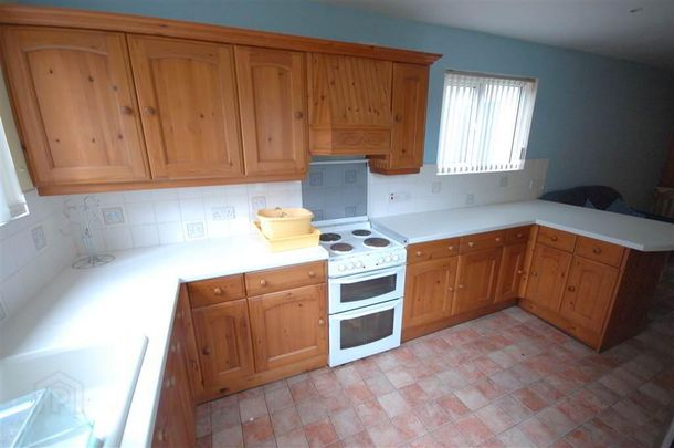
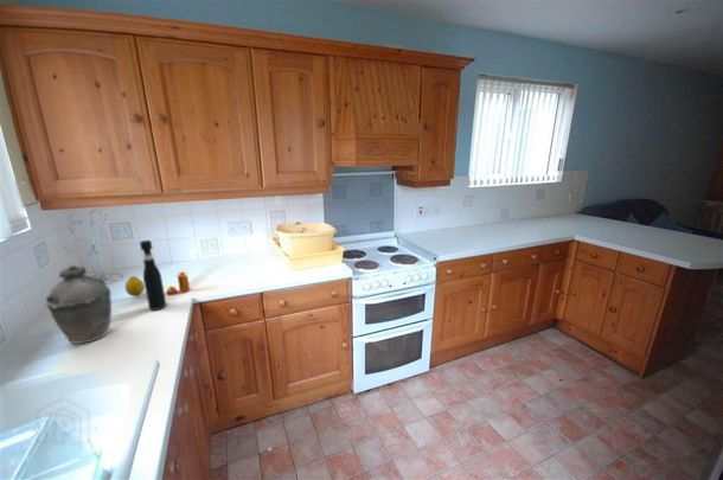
+ pepper grinder [139,239,167,312]
+ fruit [124,275,146,297]
+ kettle [44,264,113,345]
+ pepper shaker [166,271,191,295]
